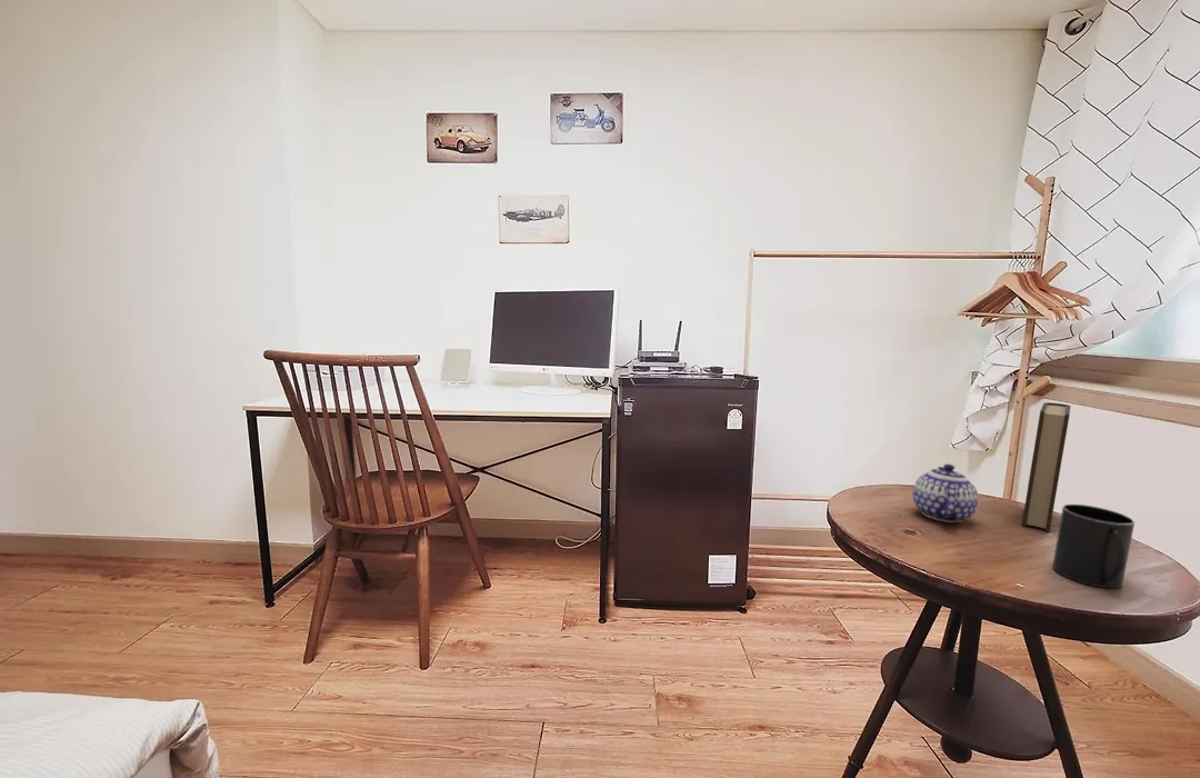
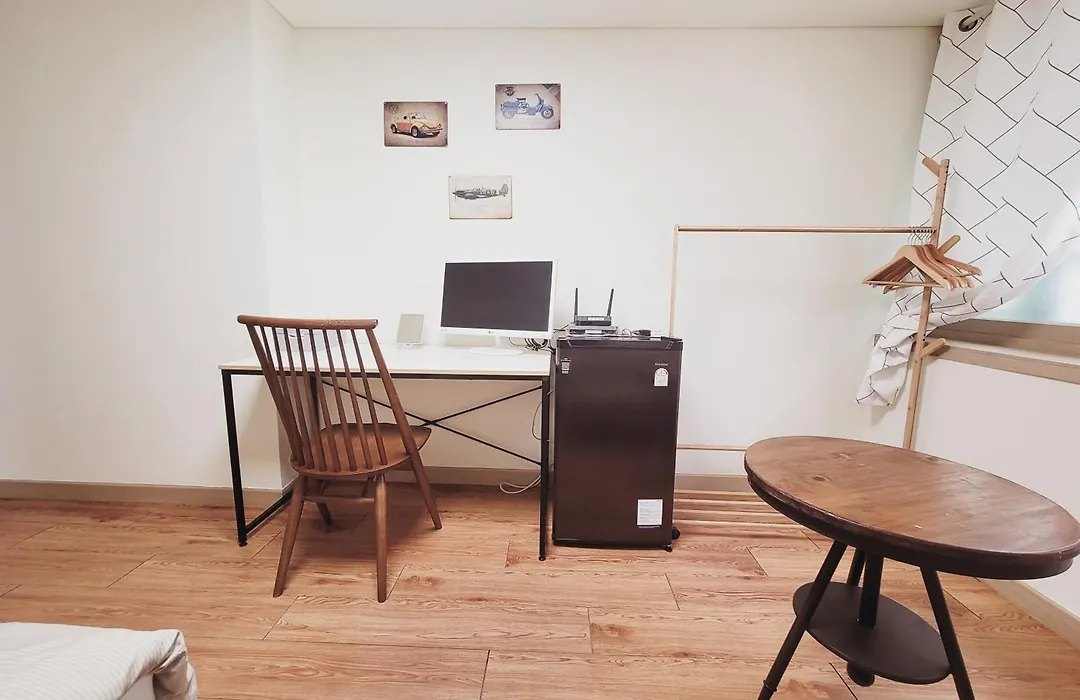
- mug [1051,503,1136,589]
- teapot [911,463,979,523]
- book [1021,401,1071,533]
